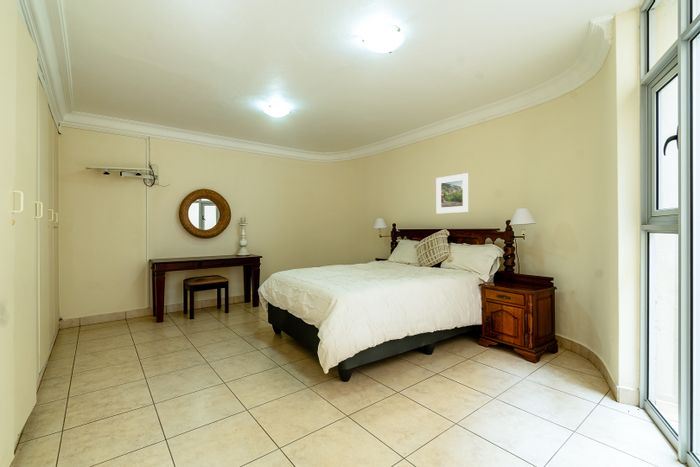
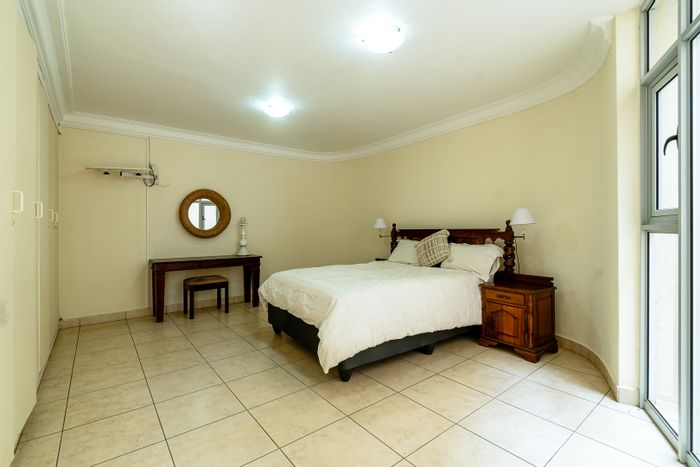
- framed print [435,172,470,215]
